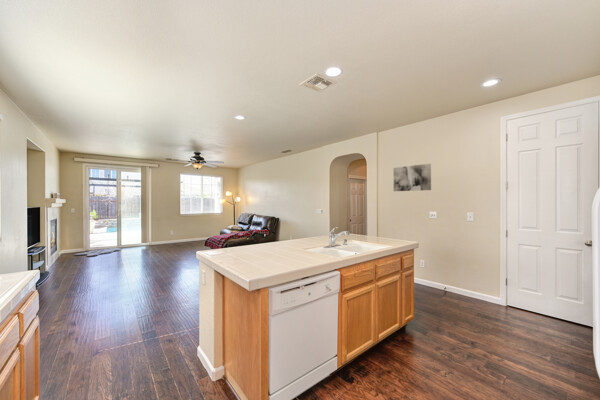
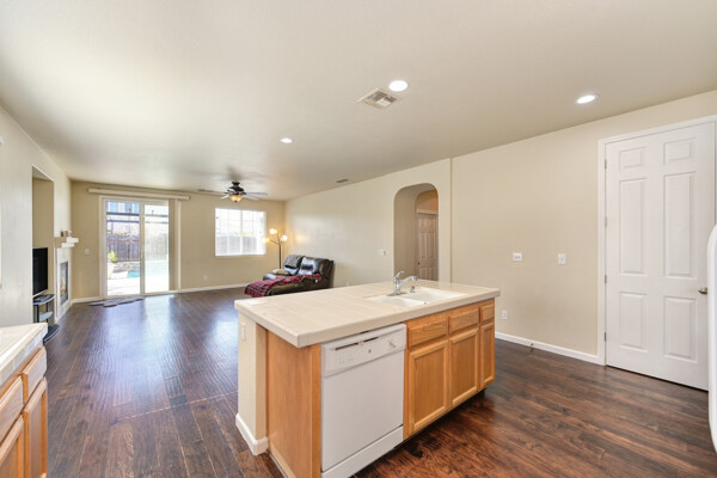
- wall art [393,163,432,192]
